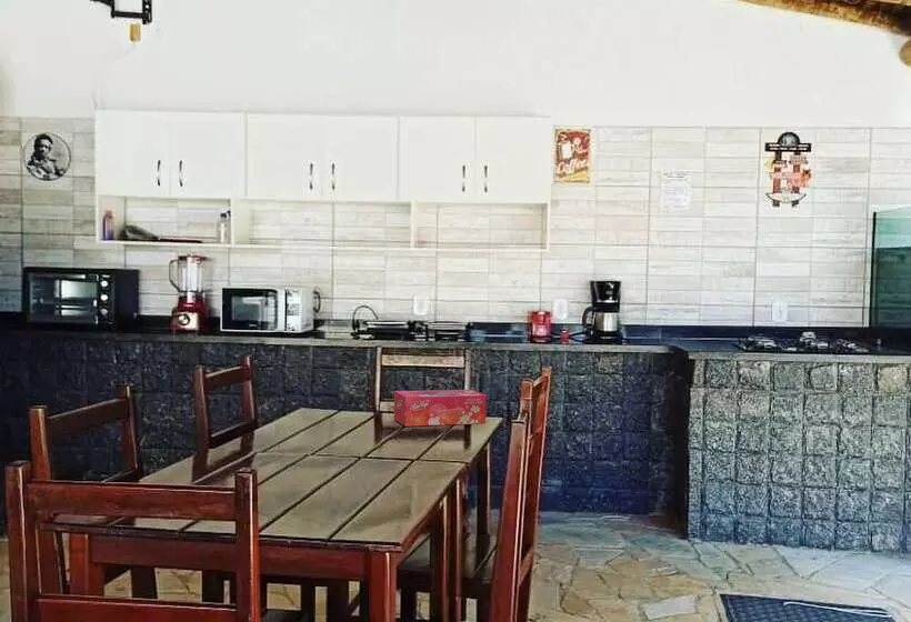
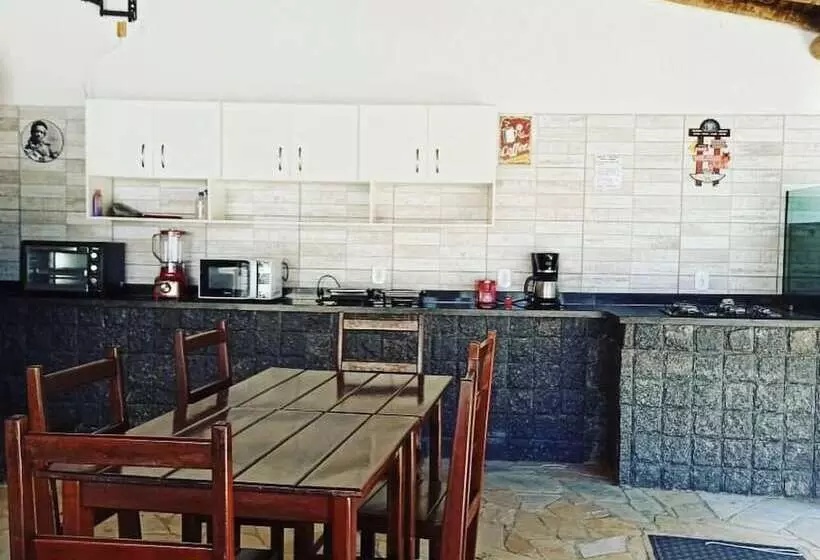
- tissue box [393,389,488,427]
